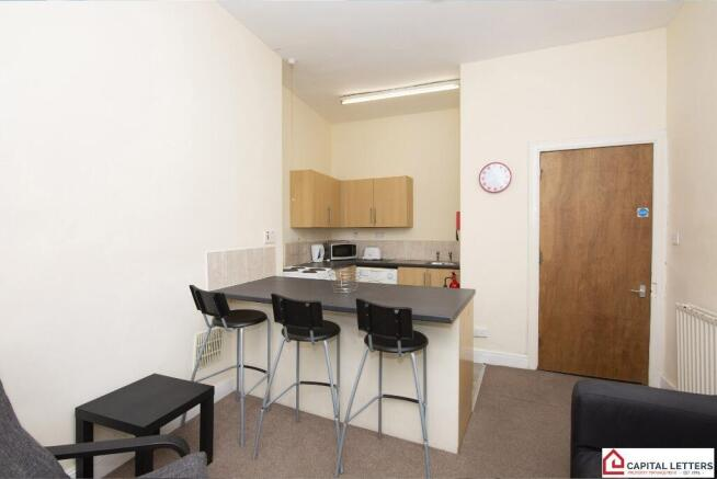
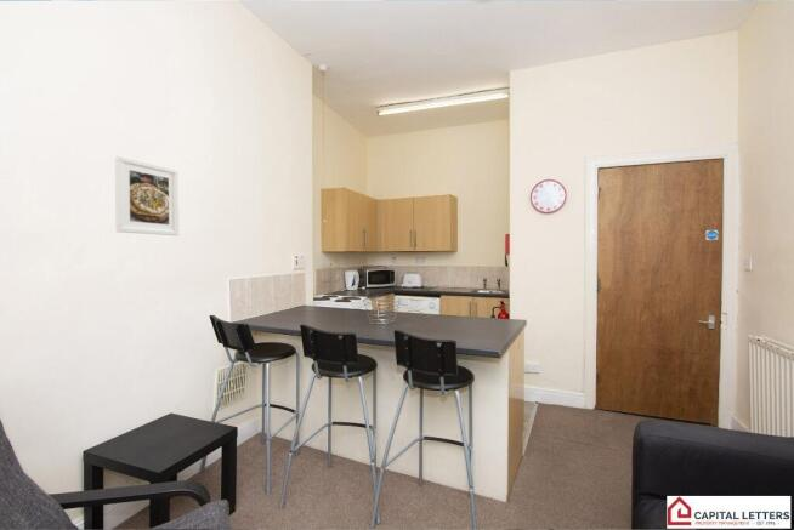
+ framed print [114,154,181,236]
